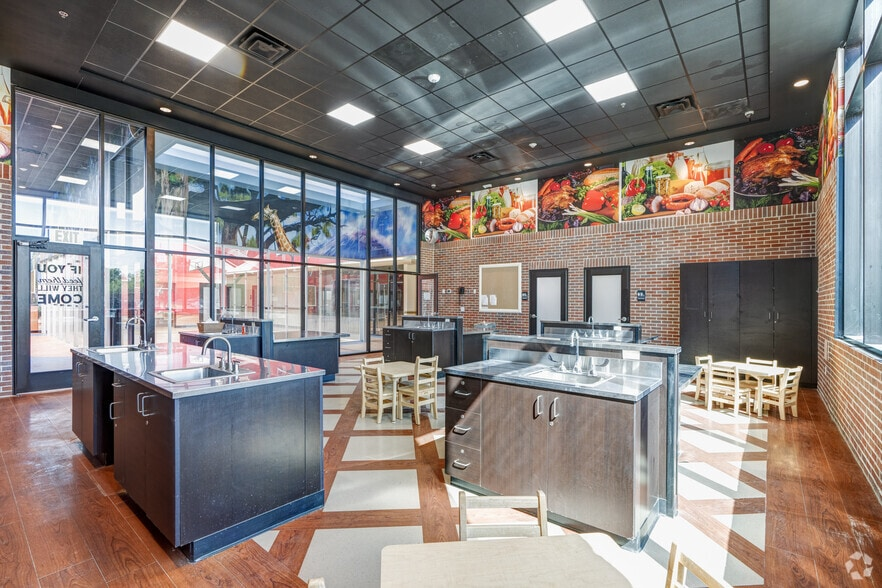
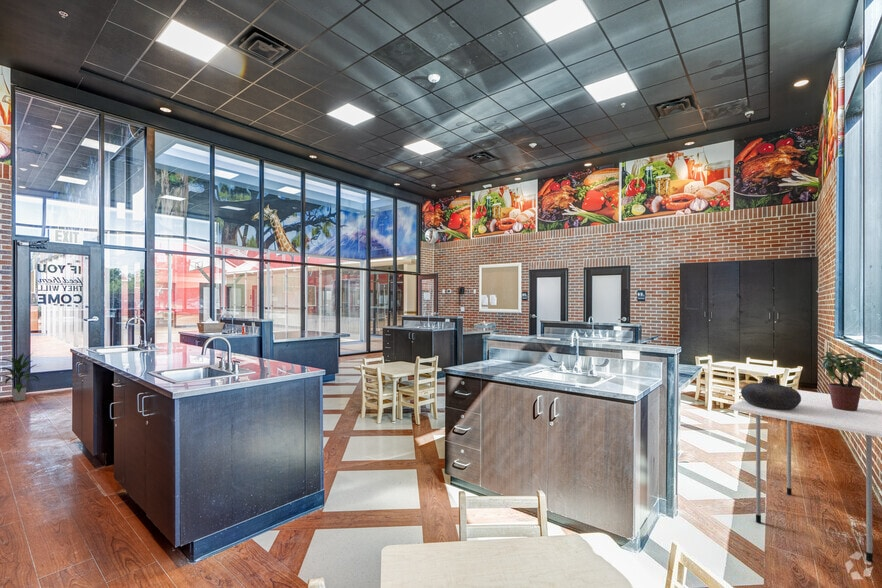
+ dining table [729,389,882,563]
+ vase [740,376,801,410]
+ potted plant [818,350,867,411]
+ indoor plant [0,352,41,402]
